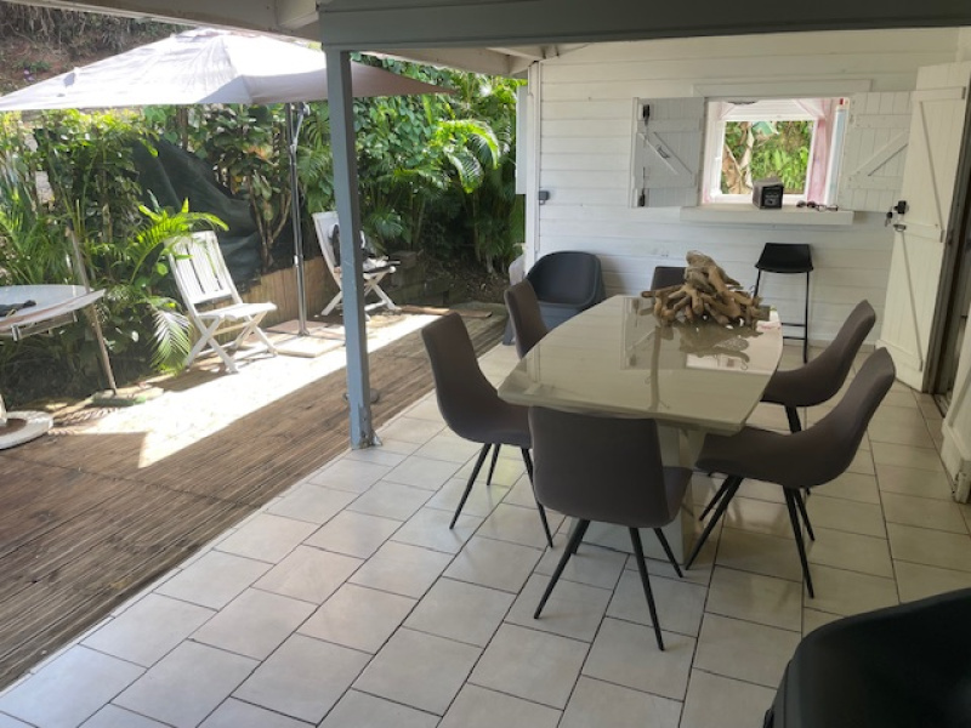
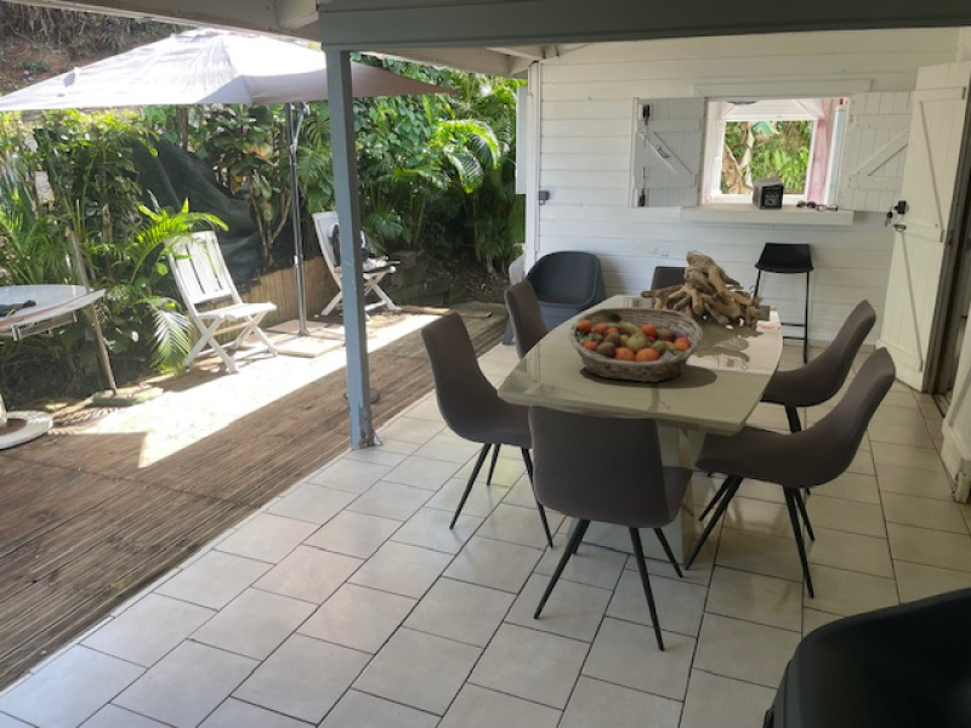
+ fruit basket [567,306,704,383]
